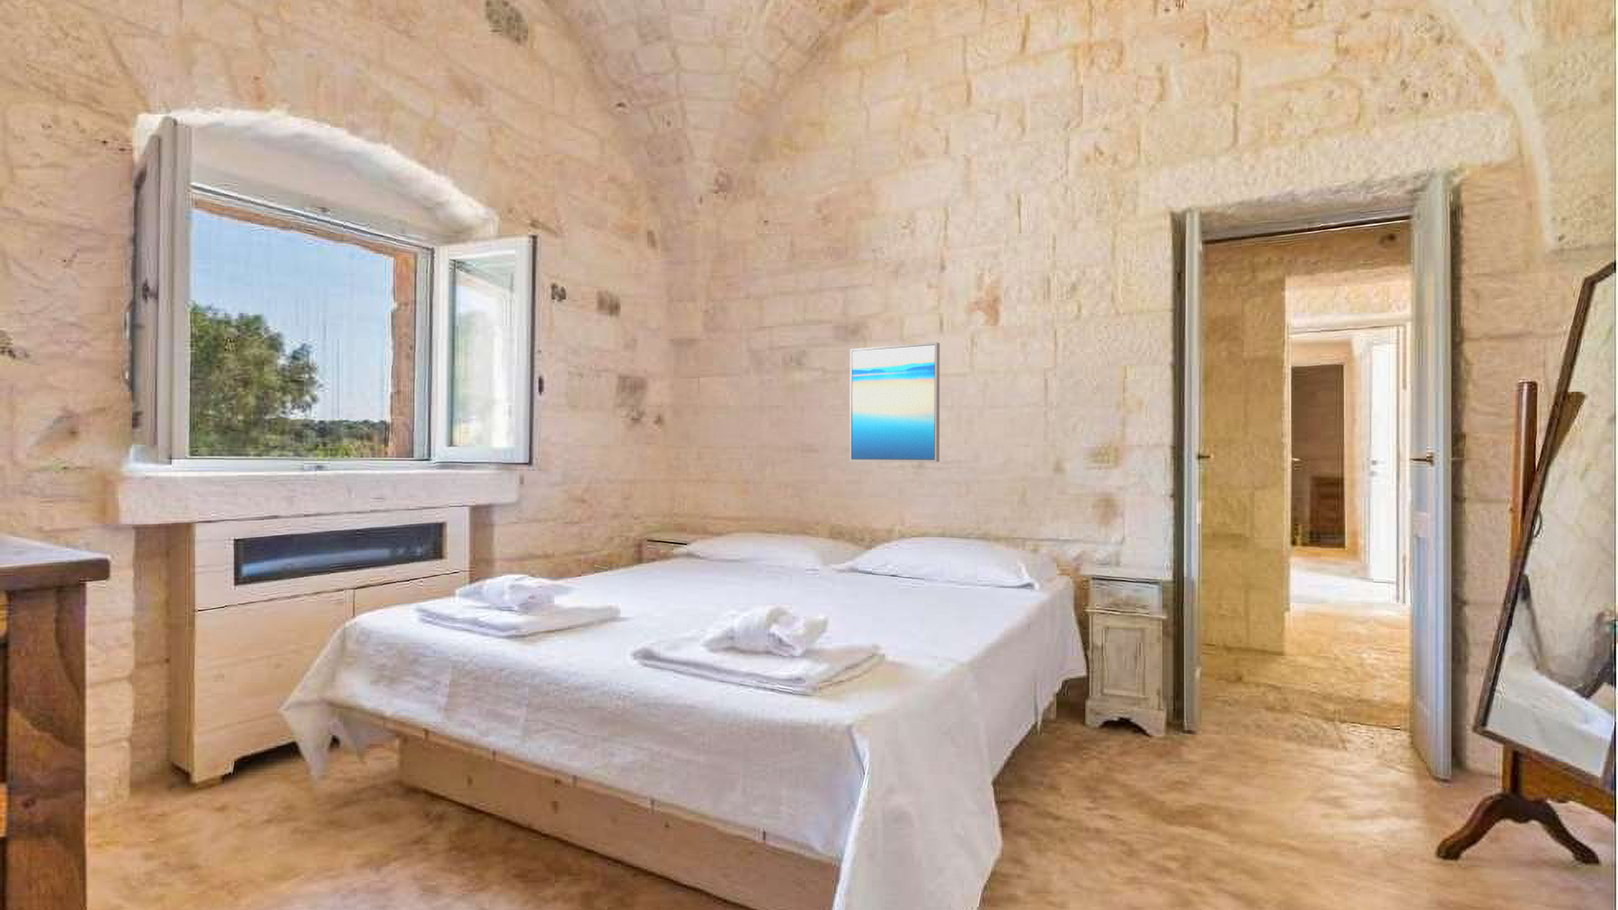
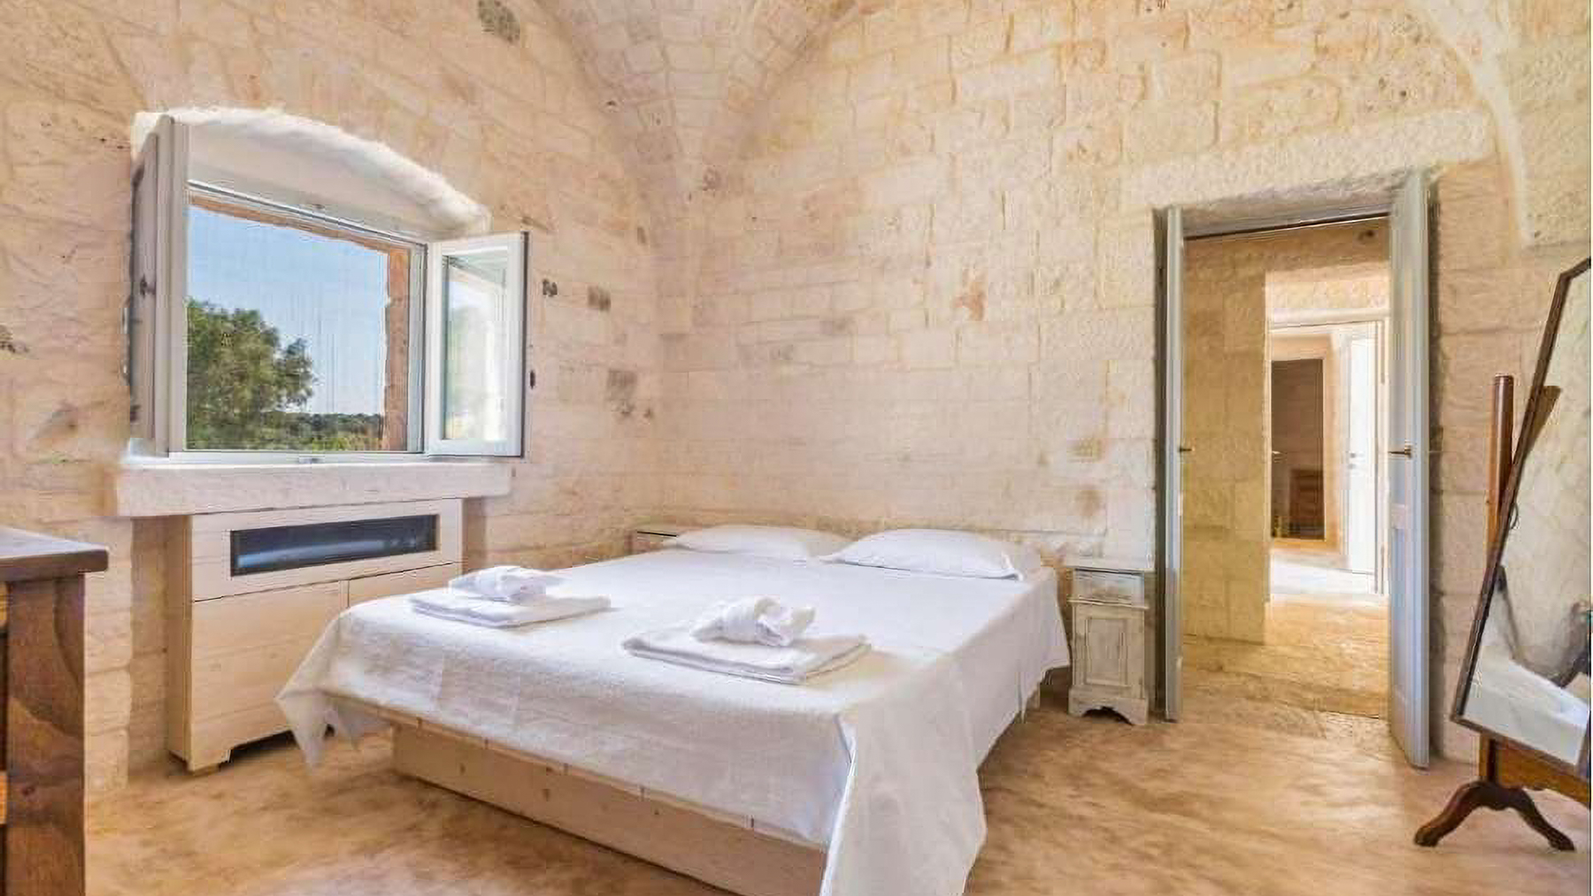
- wall art [849,341,940,462]
